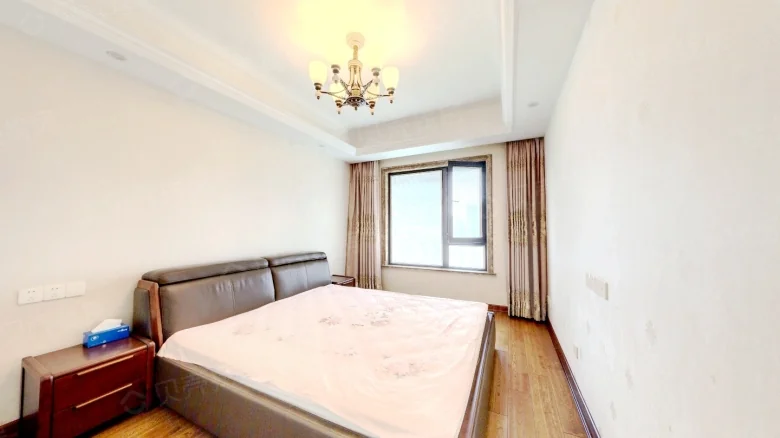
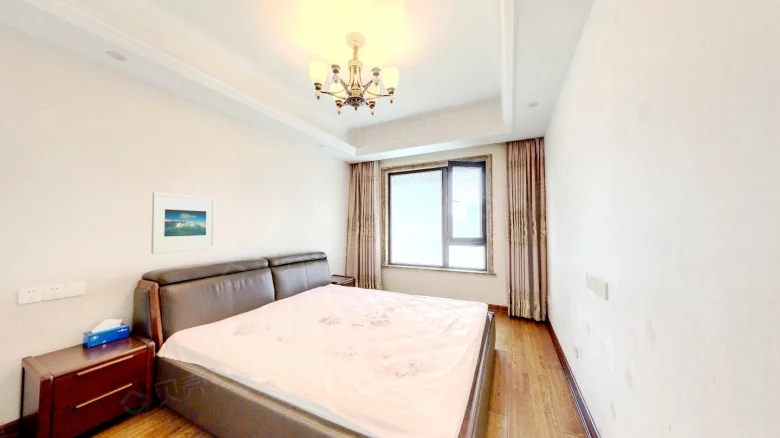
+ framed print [150,191,216,255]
